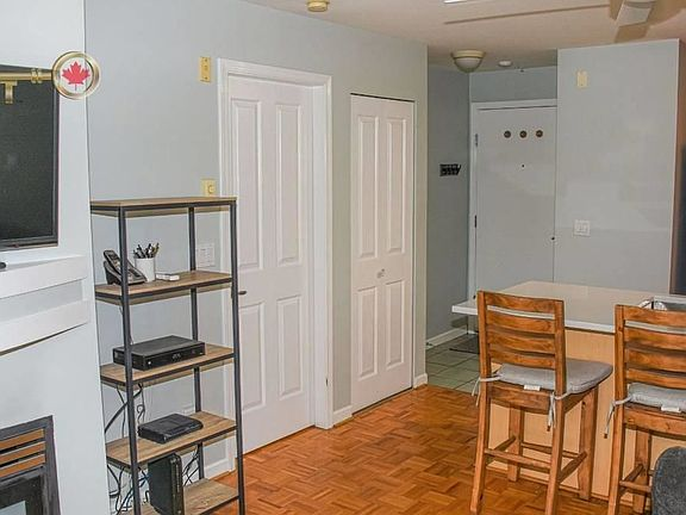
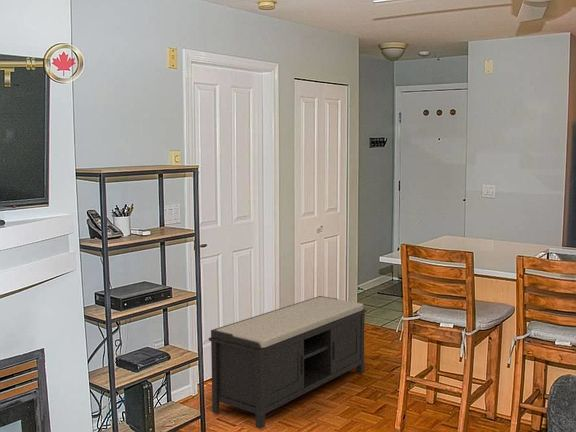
+ bench [208,295,367,430]
